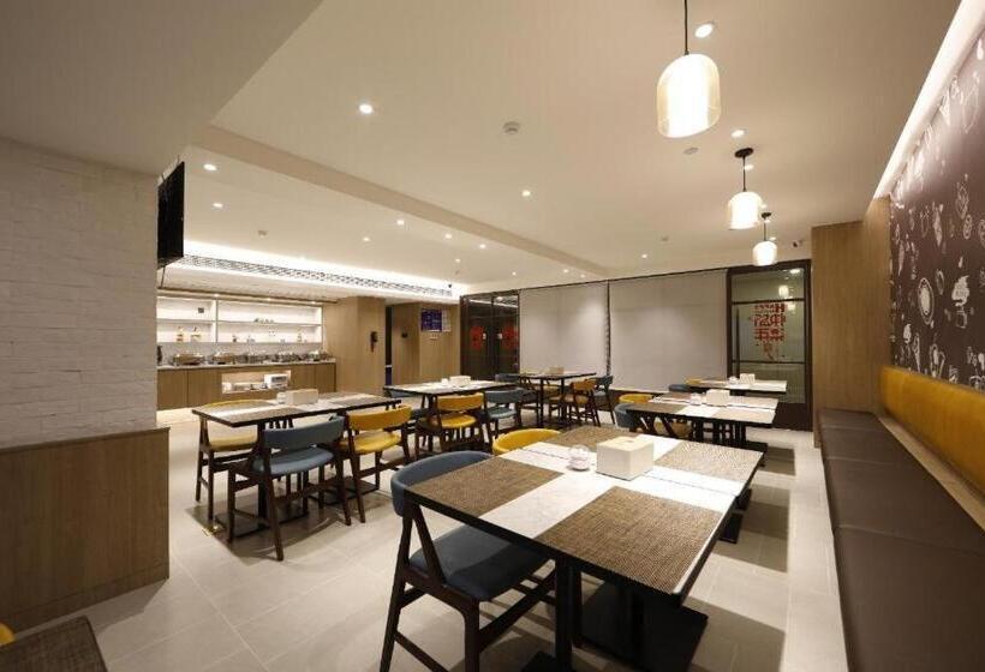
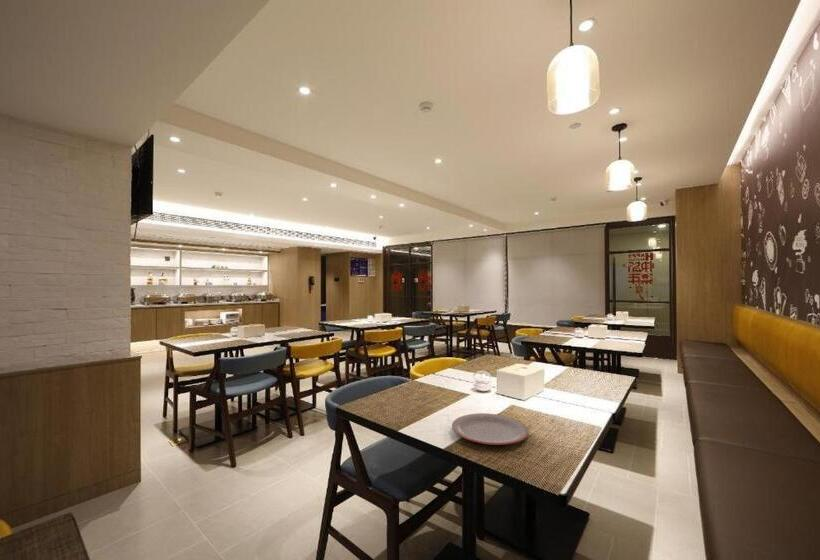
+ plate [451,412,530,446]
